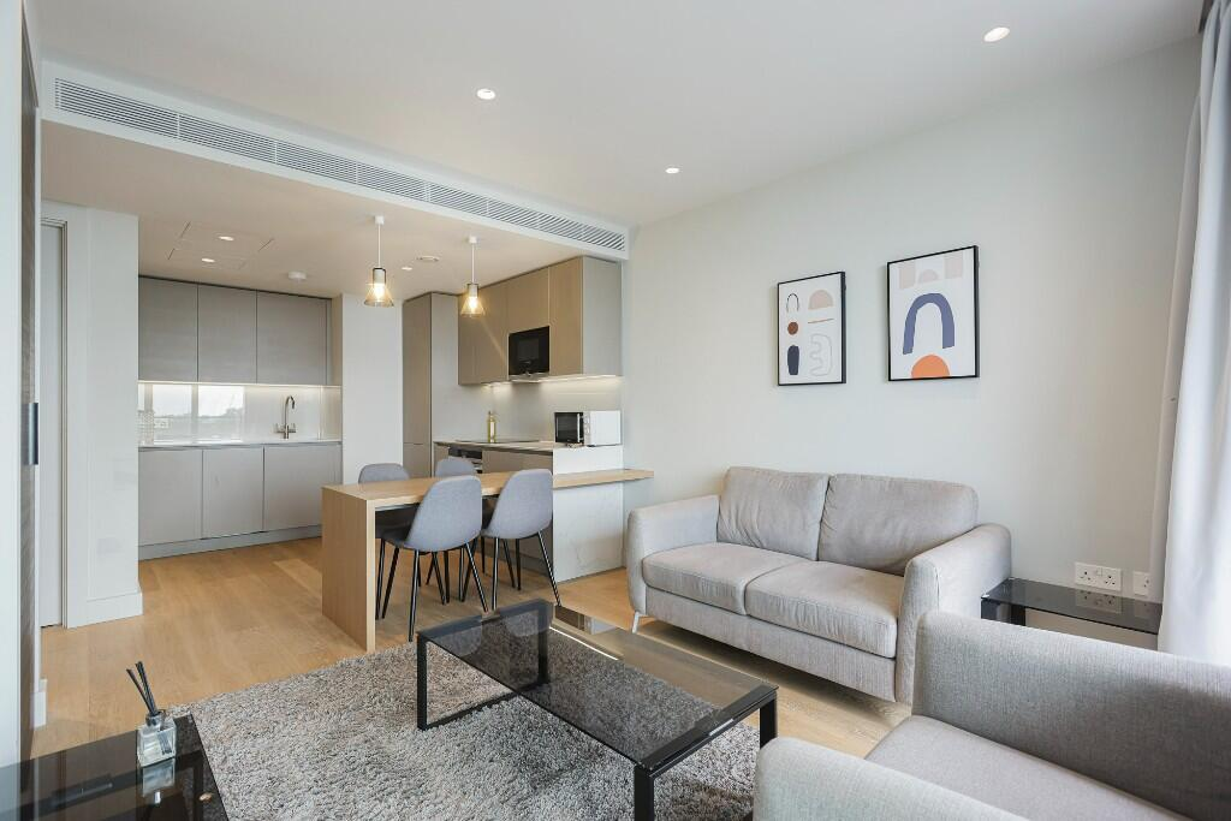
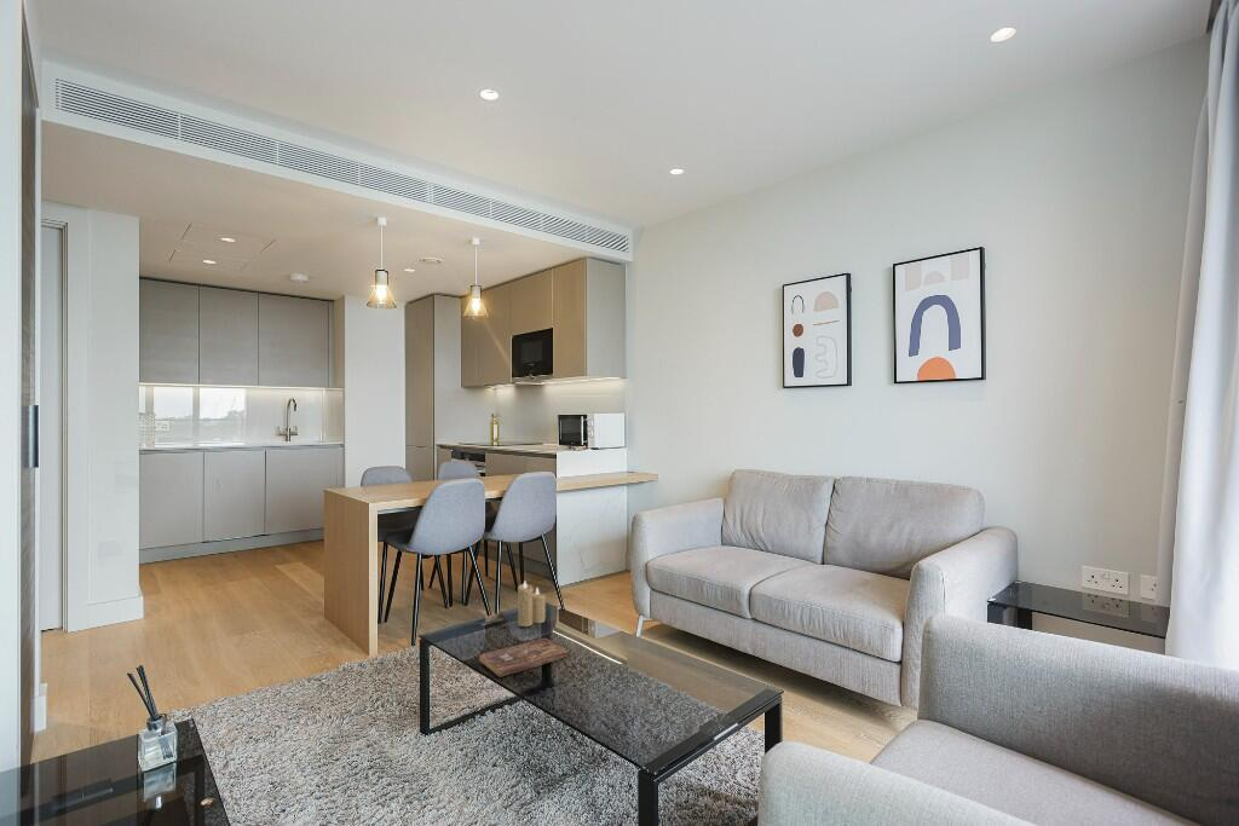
+ candle [517,580,547,628]
+ bible [478,637,570,678]
